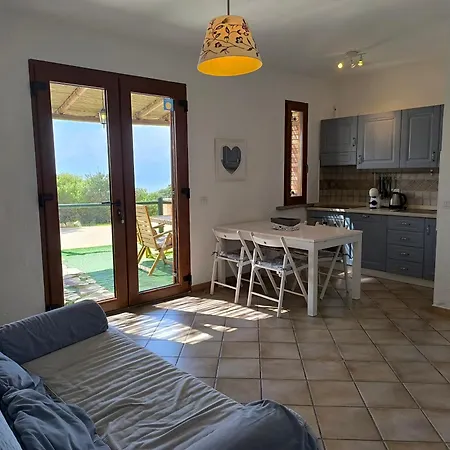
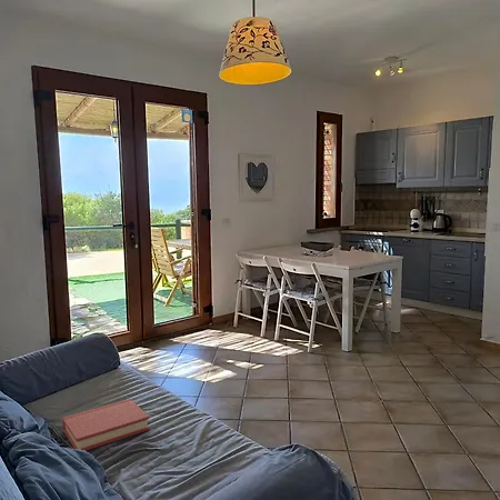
+ hardback book [61,398,150,452]
